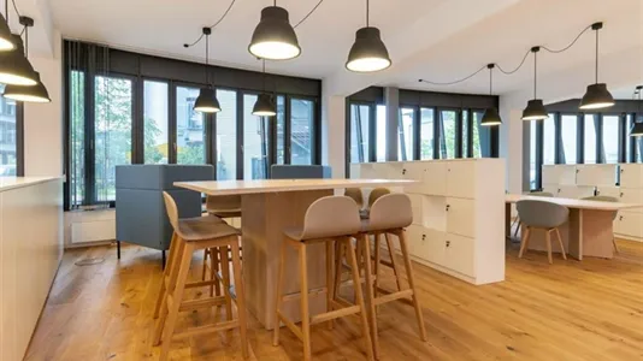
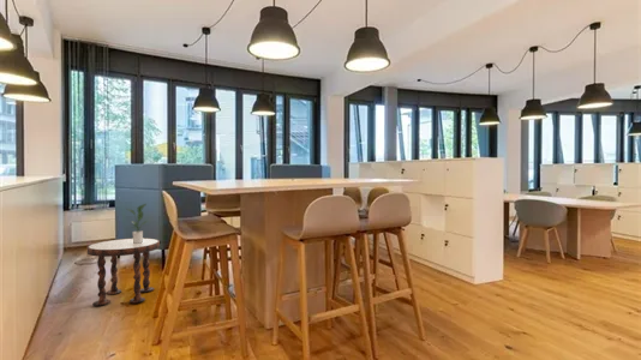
+ side table [86,236,161,307]
+ potted plant [126,203,149,244]
